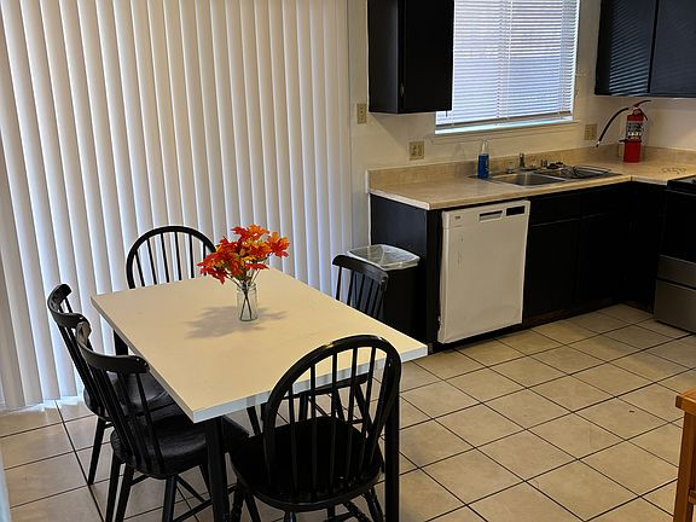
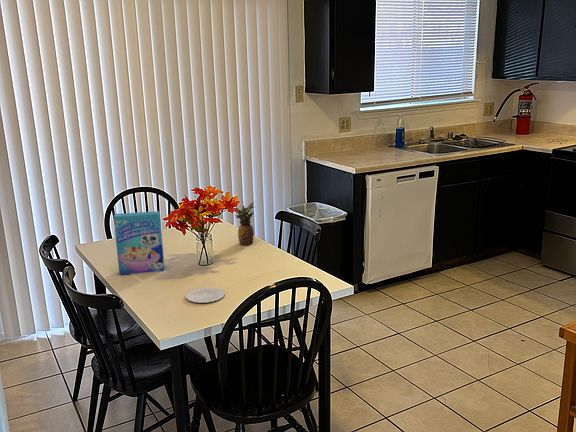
+ fruit [234,200,256,246]
+ cereal box [112,210,166,275]
+ plate [185,286,226,304]
